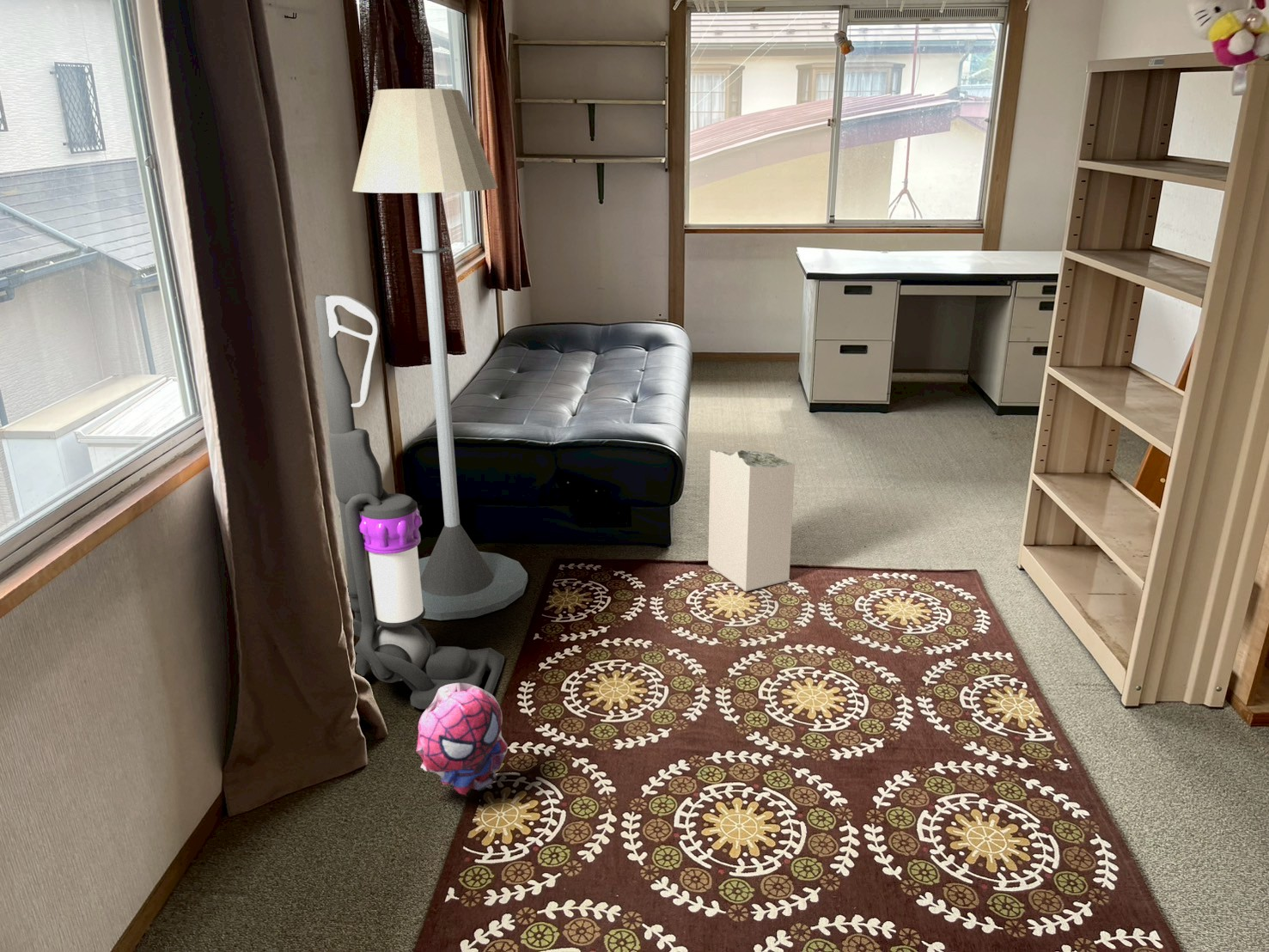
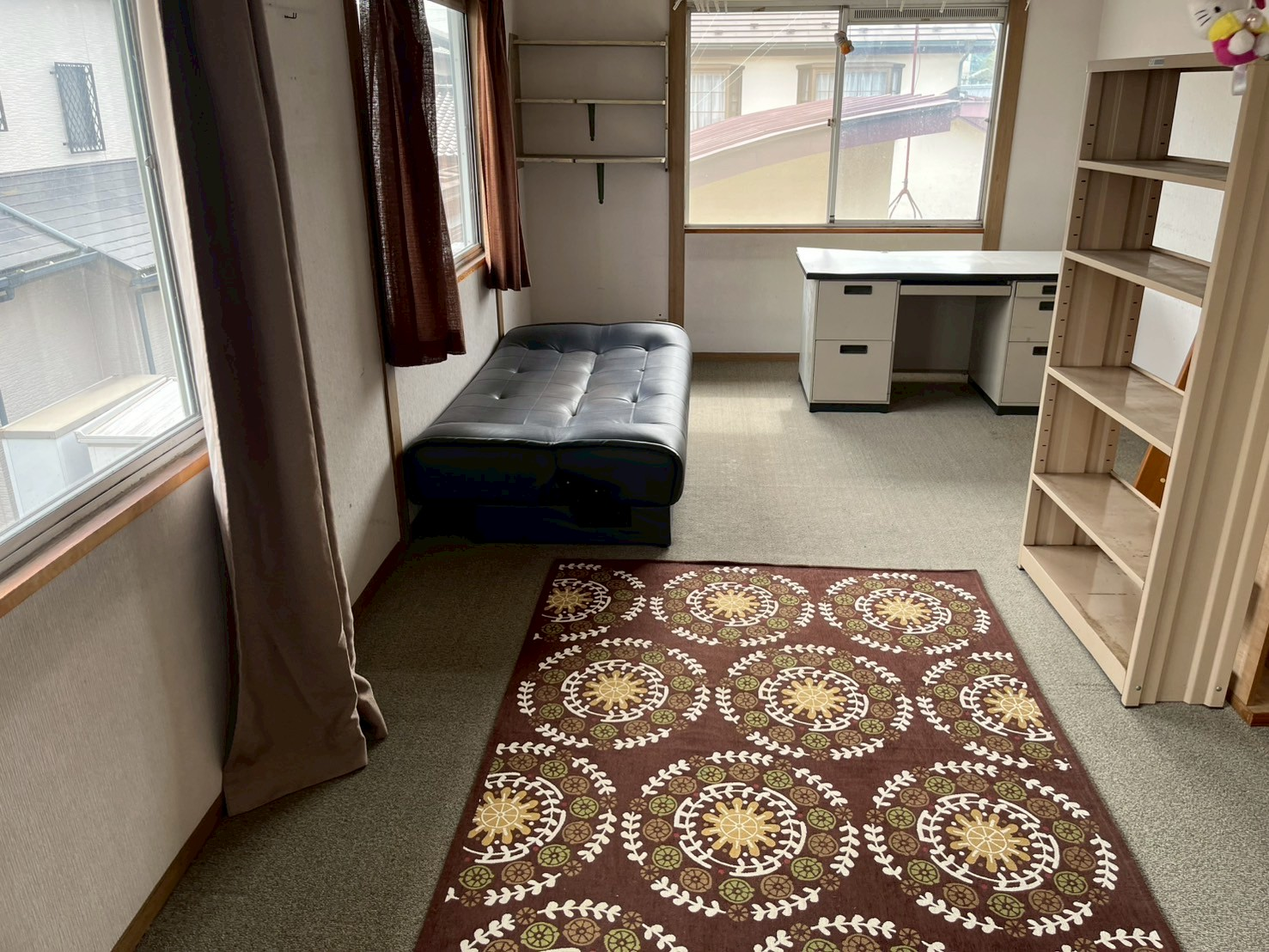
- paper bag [707,449,796,593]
- vacuum cleaner [314,294,505,710]
- plush toy [415,683,509,796]
- floor lamp [351,88,528,621]
